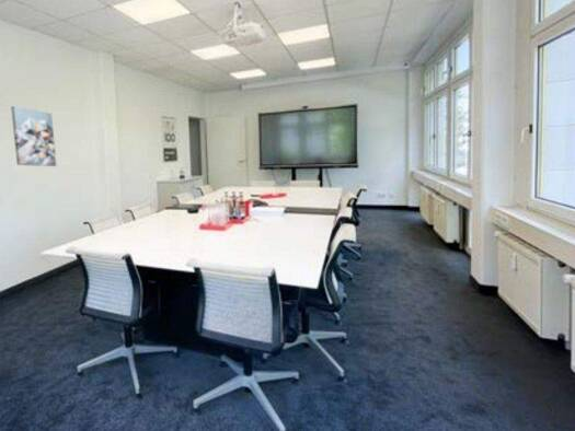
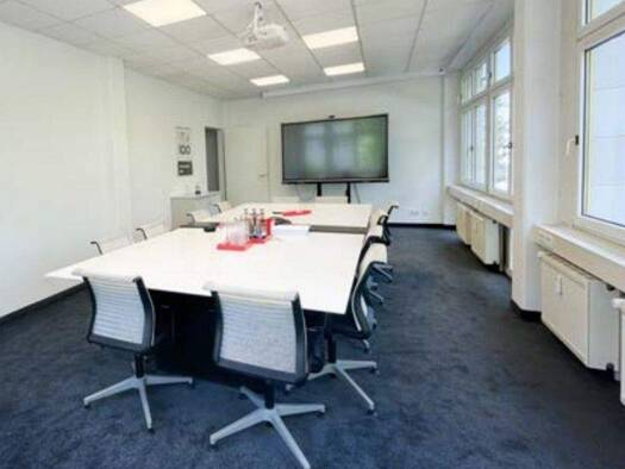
- wall art [10,105,57,167]
